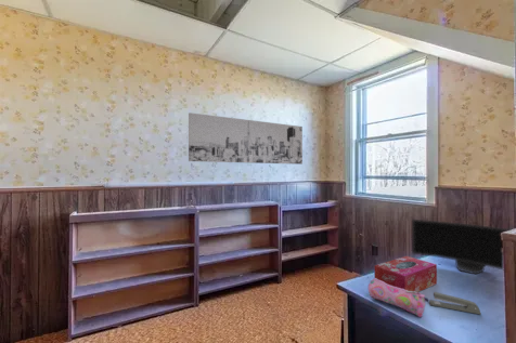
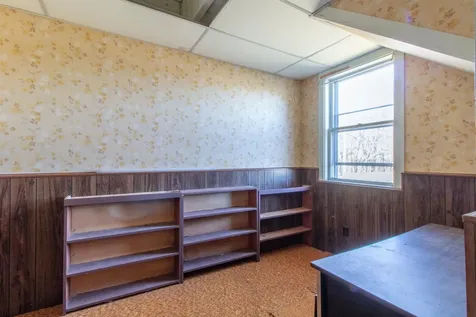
- pencil case [367,278,429,318]
- stapler [428,291,482,316]
- monitor [411,219,512,275]
- wall art [188,111,304,166]
- tissue box [374,255,438,293]
